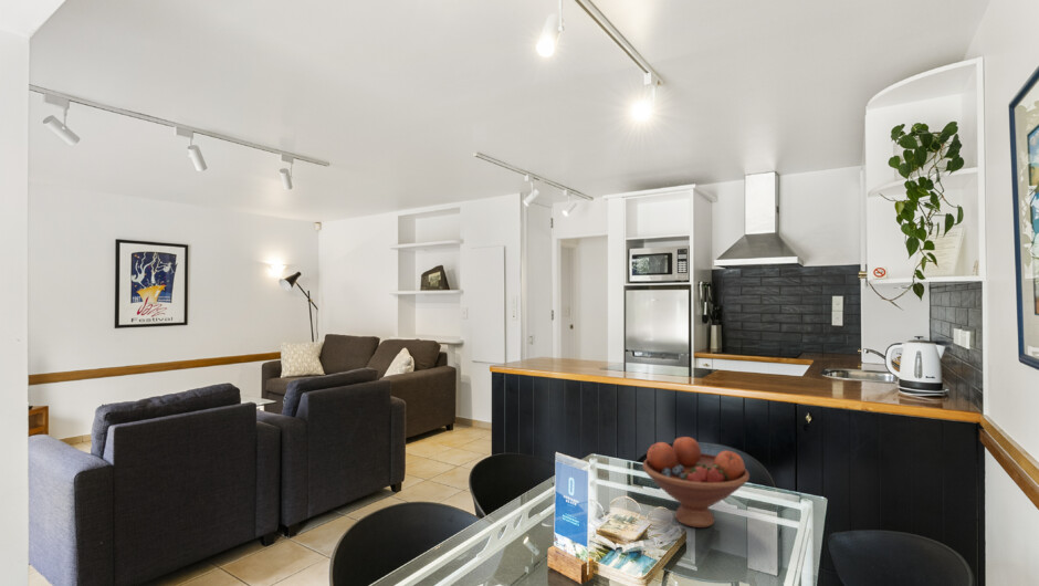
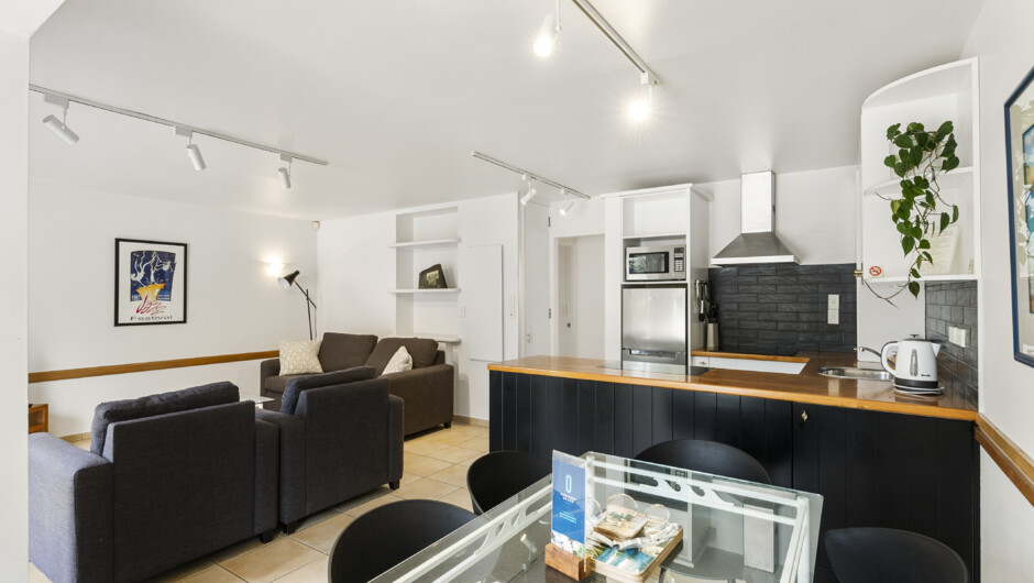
- fruit bowl [641,436,751,529]
